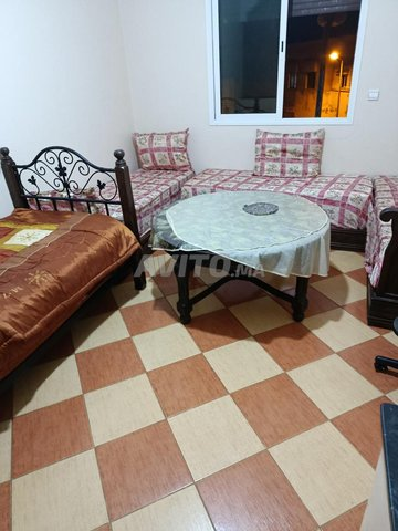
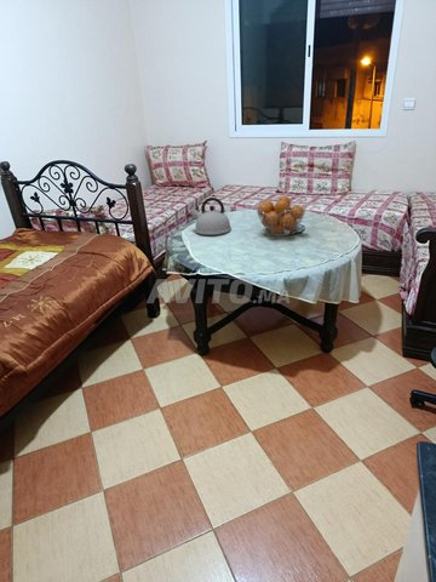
+ kettle [189,196,233,236]
+ fruit basket [256,195,308,238]
